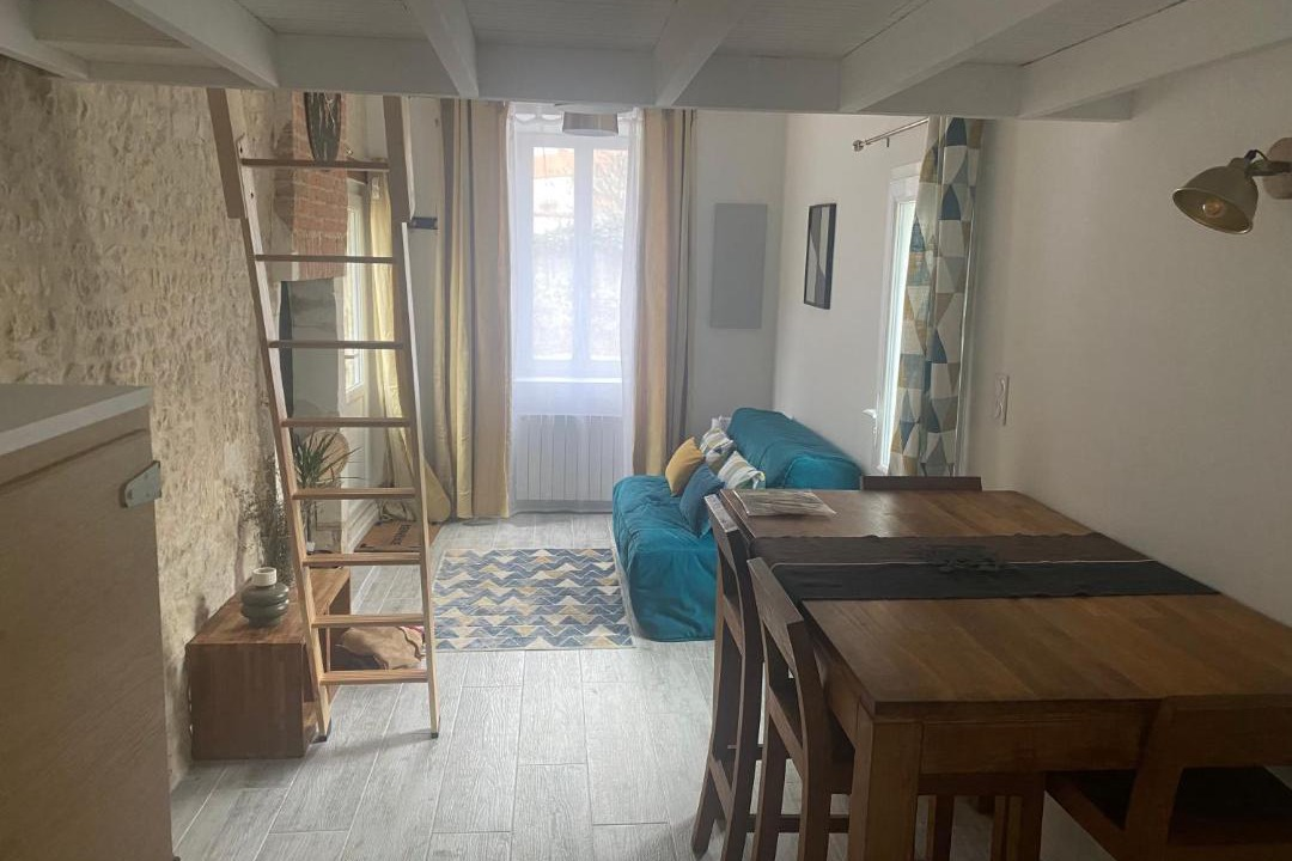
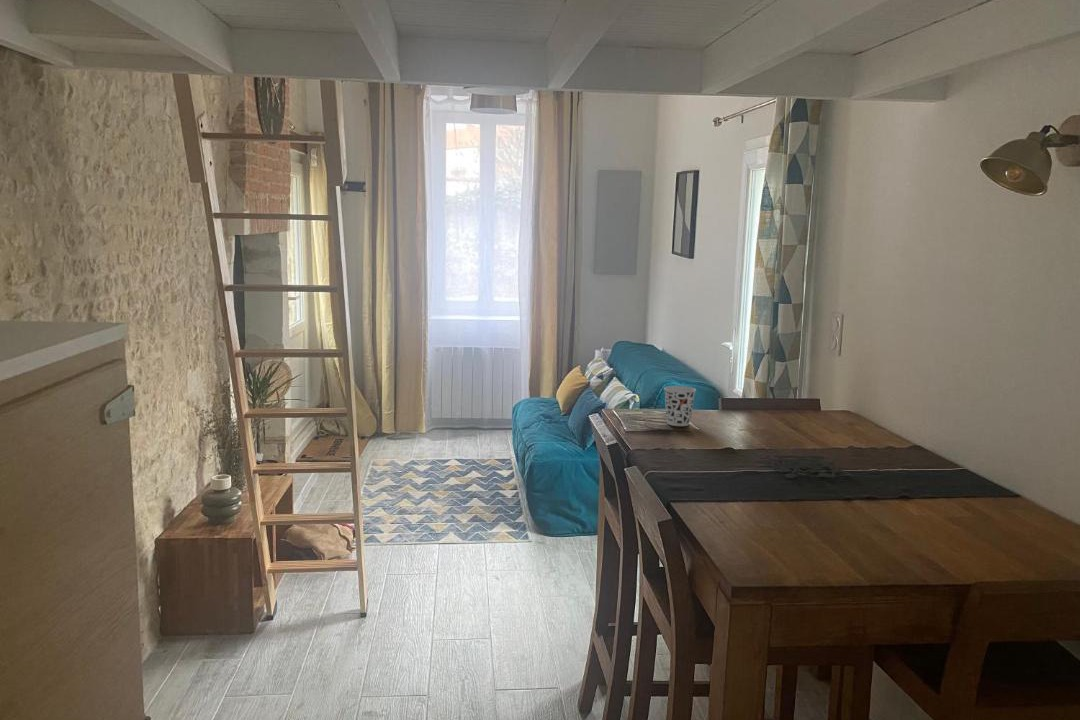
+ cup [663,385,697,427]
